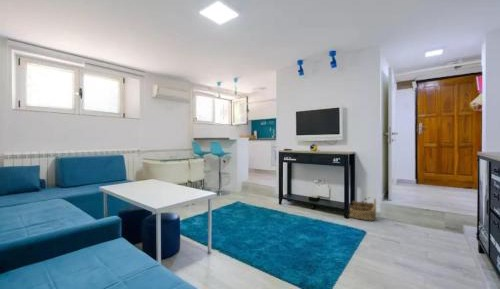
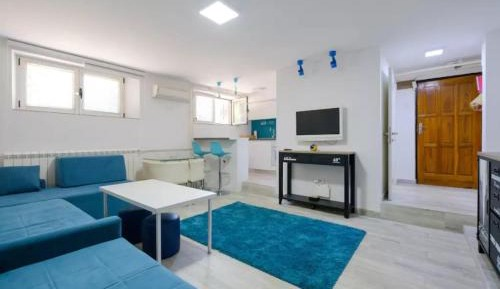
- basket [347,197,377,221]
